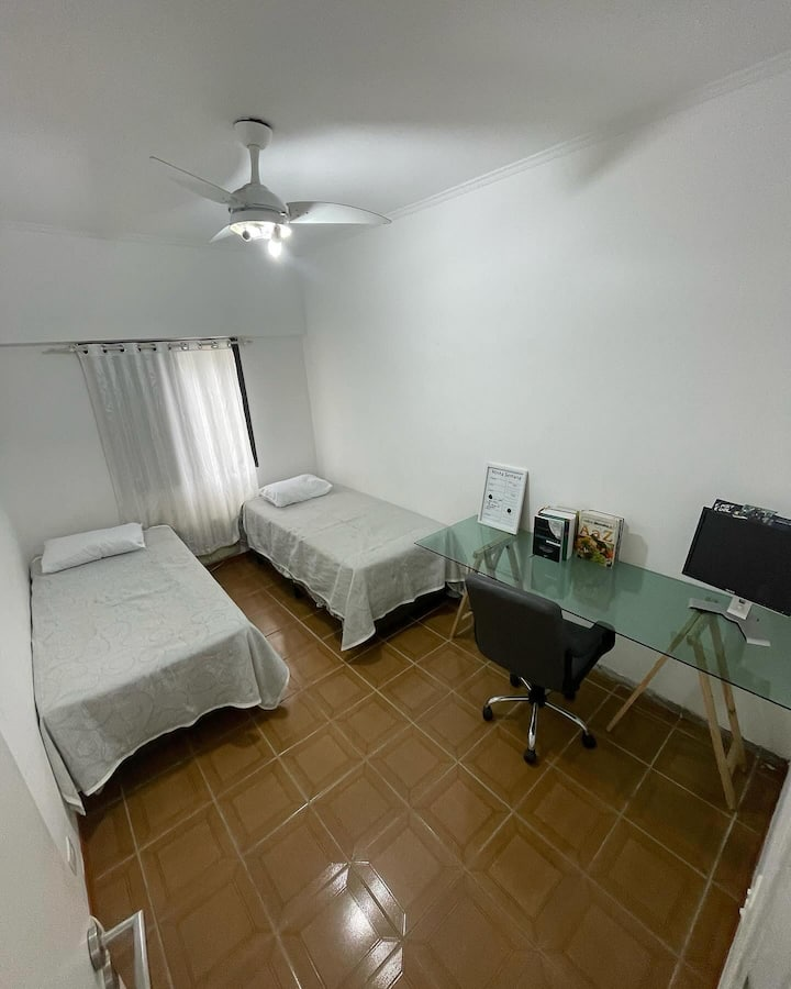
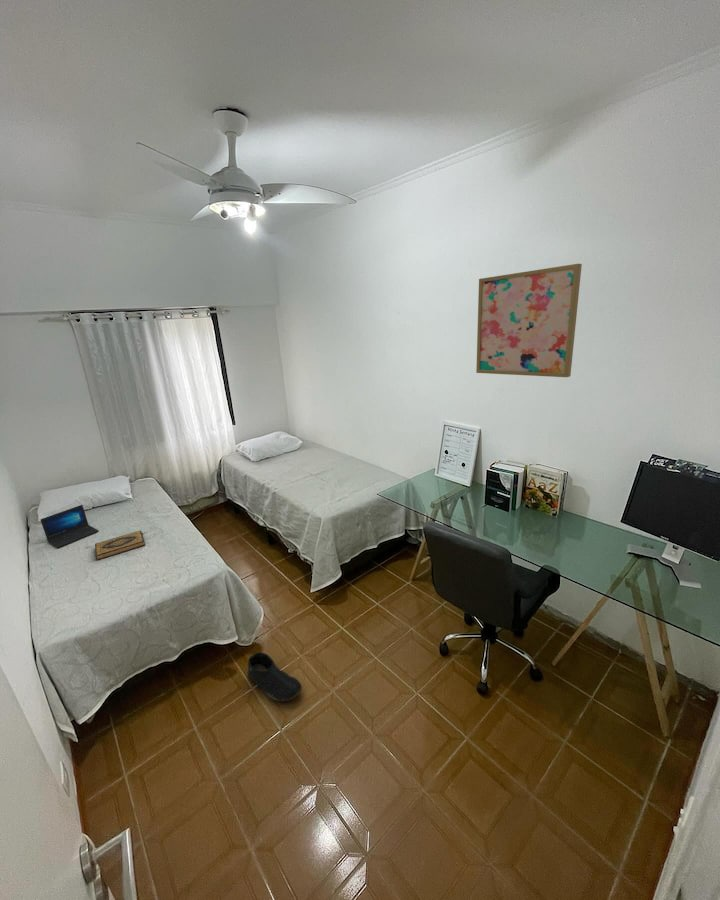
+ laptop [40,504,99,549]
+ wall art [475,263,583,378]
+ hardback book [94,529,146,561]
+ shoe [247,651,303,702]
